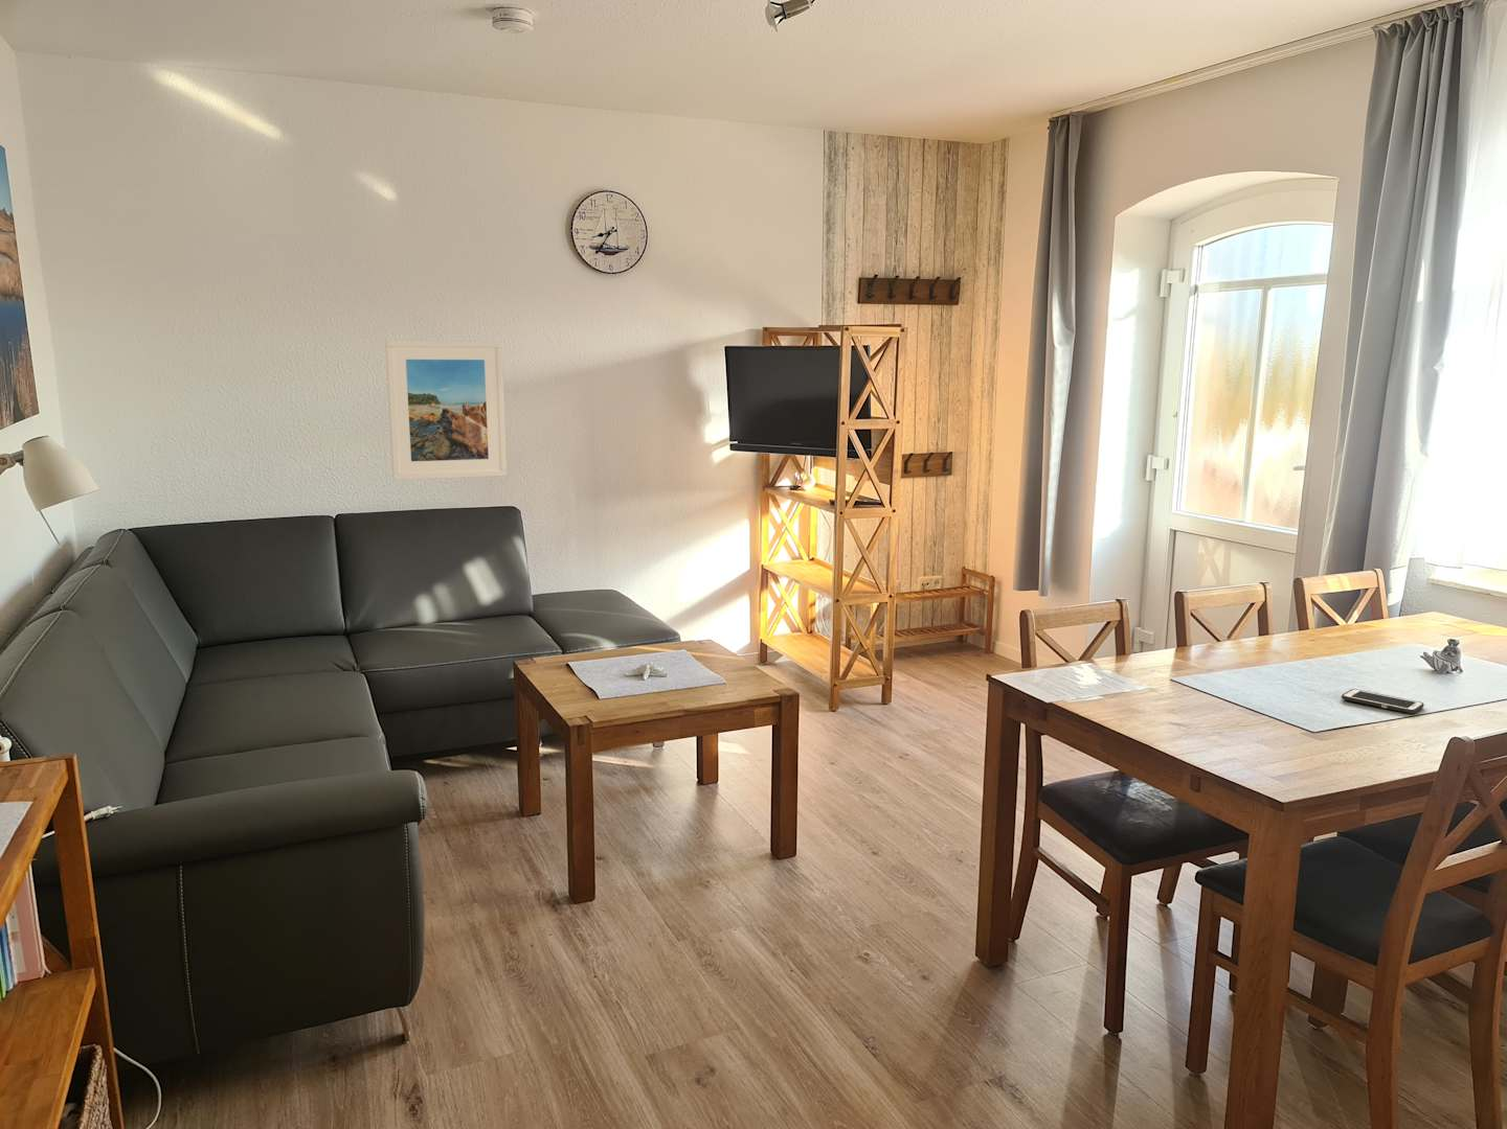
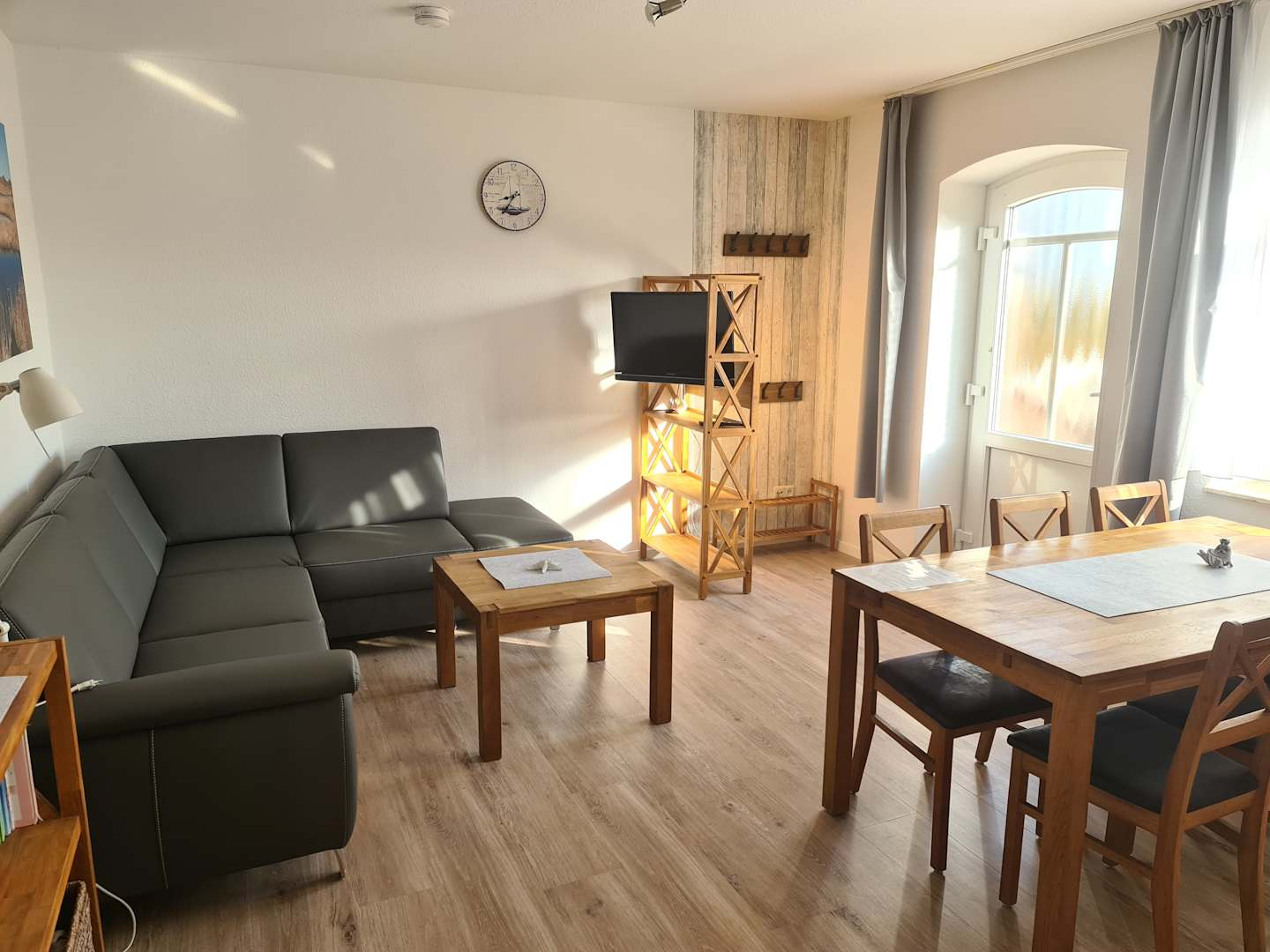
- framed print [384,339,508,480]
- cell phone [1341,688,1425,714]
